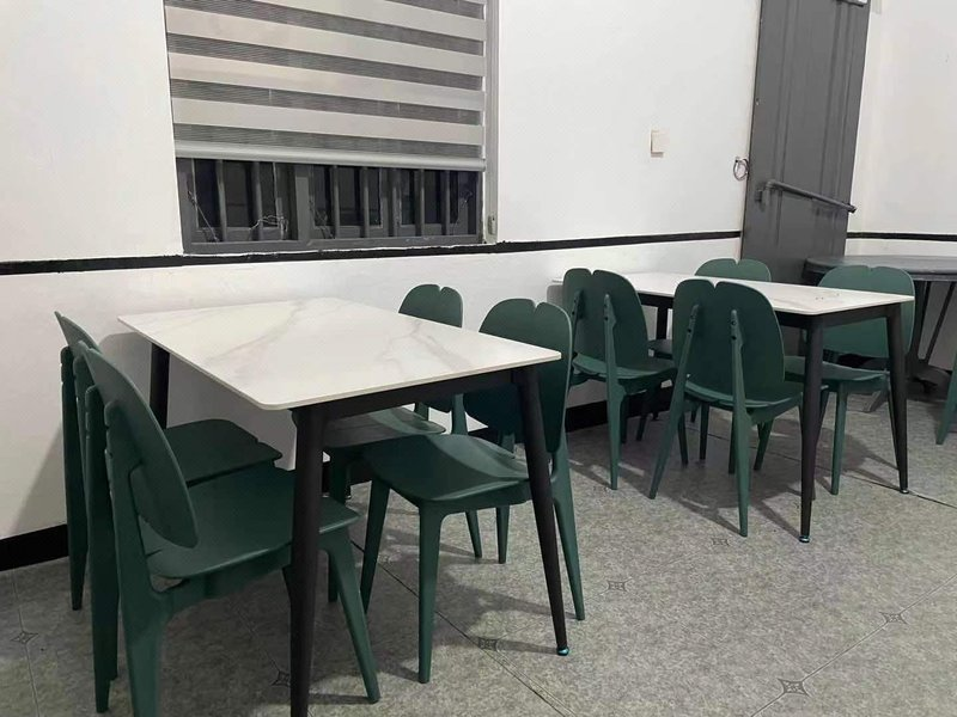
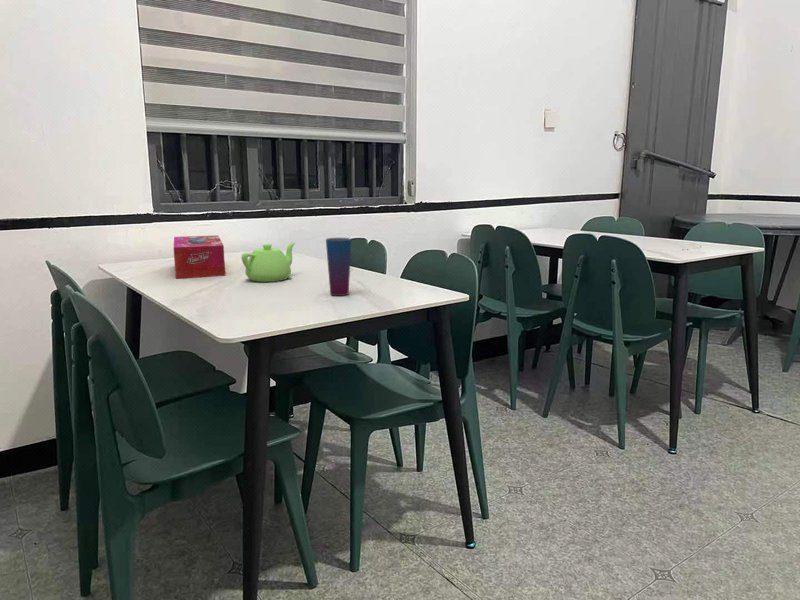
+ tissue box [172,234,226,280]
+ teapot [240,241,297,283]
+ cup [325,237,352,297]
